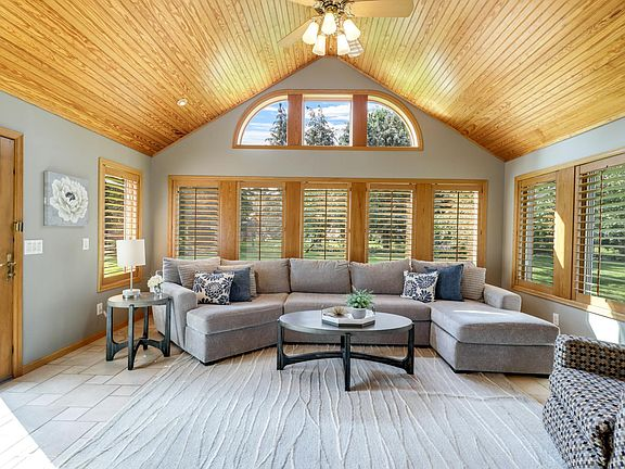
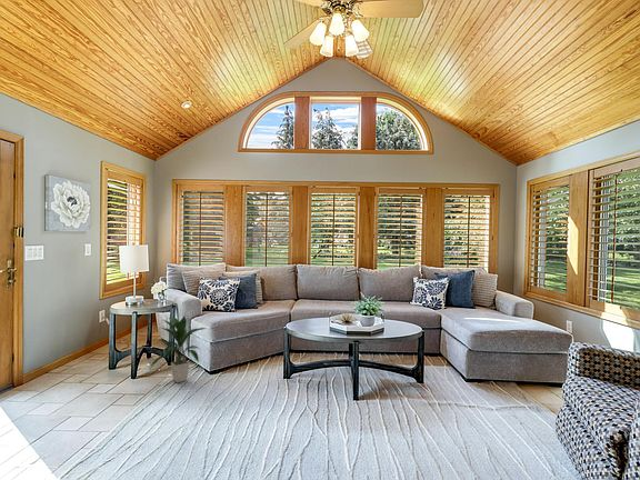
+ indoor plant [149,313,207,383]
